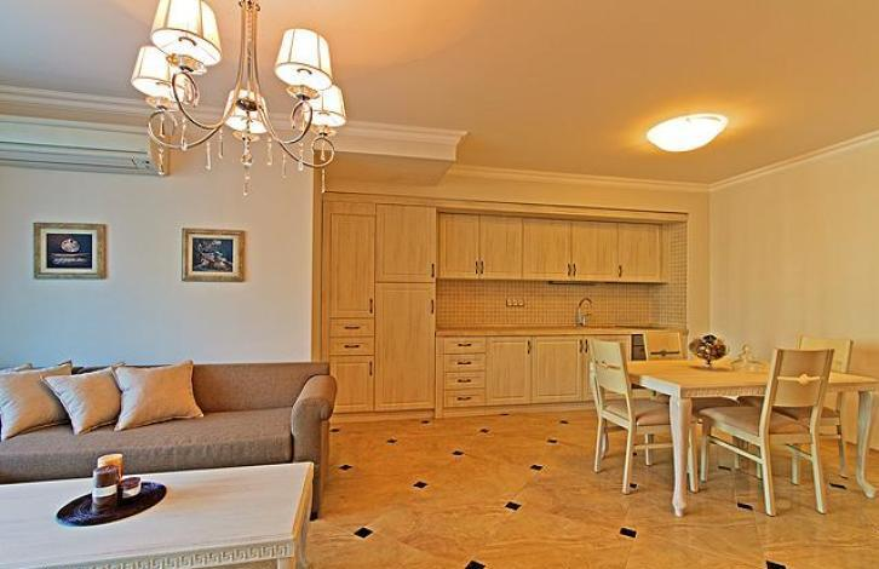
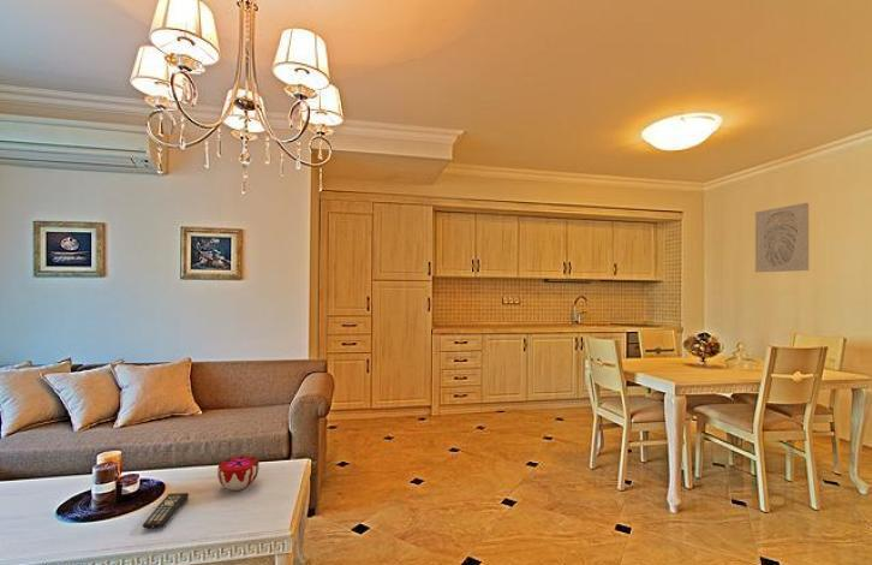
+ remote control [142,492,190,529]
+ wall art [754,202,810,273]
+ decorative bowl [216,454,261,492]
